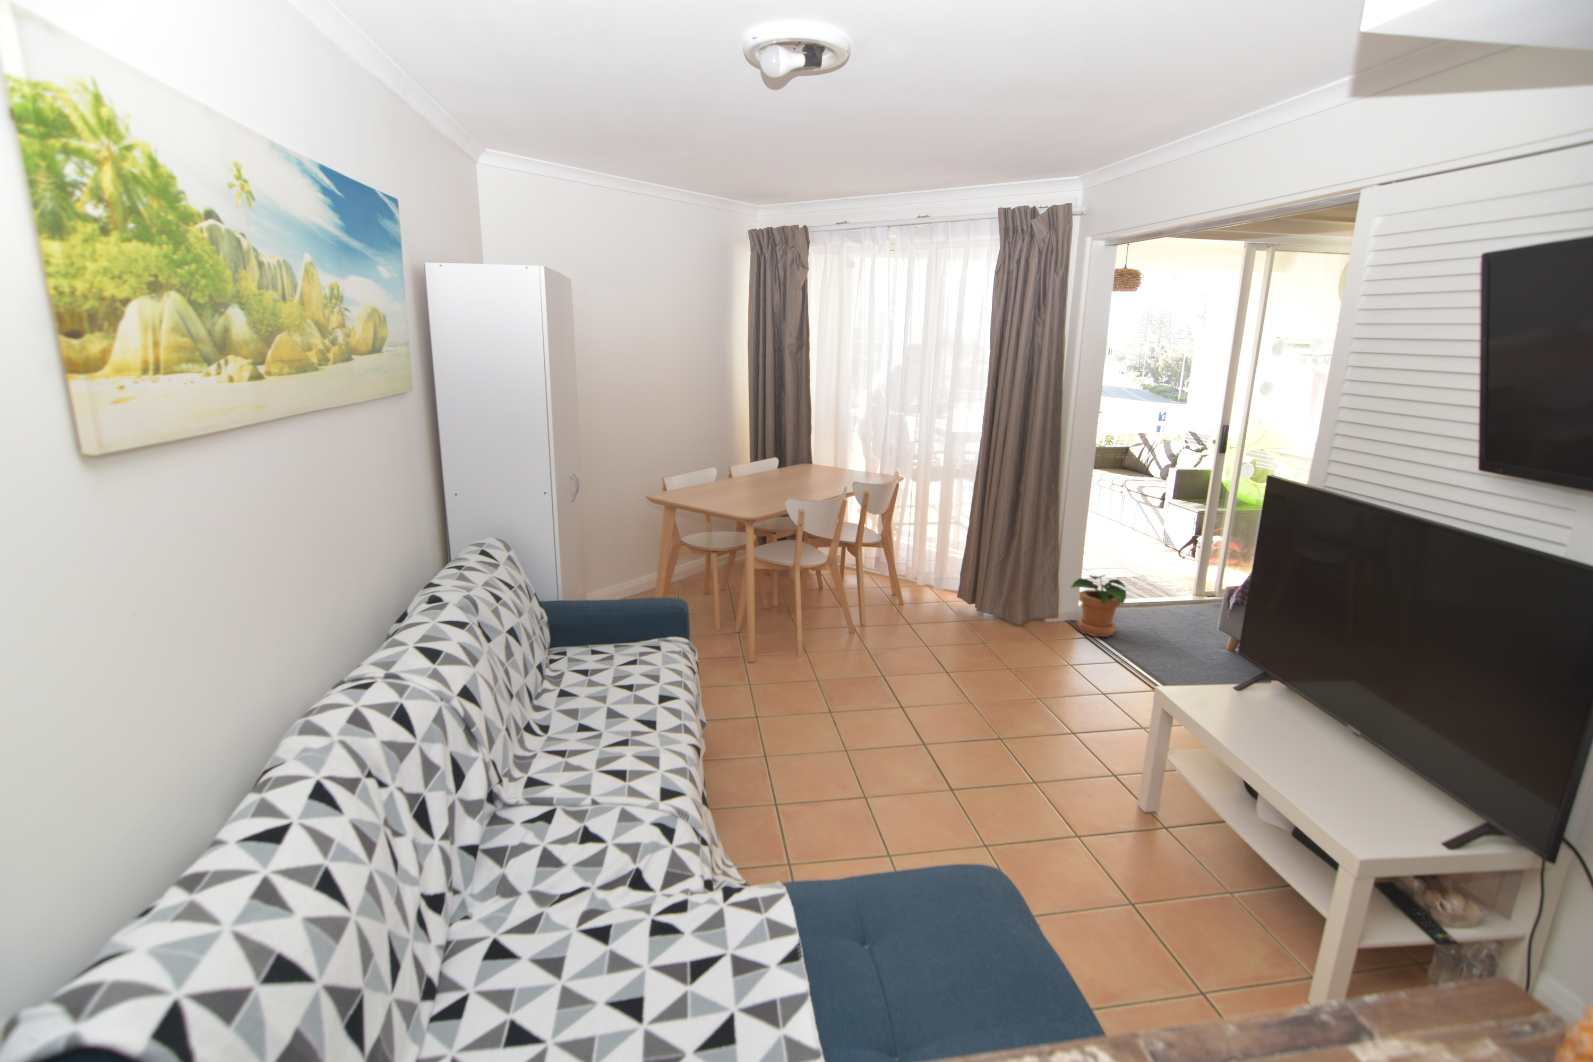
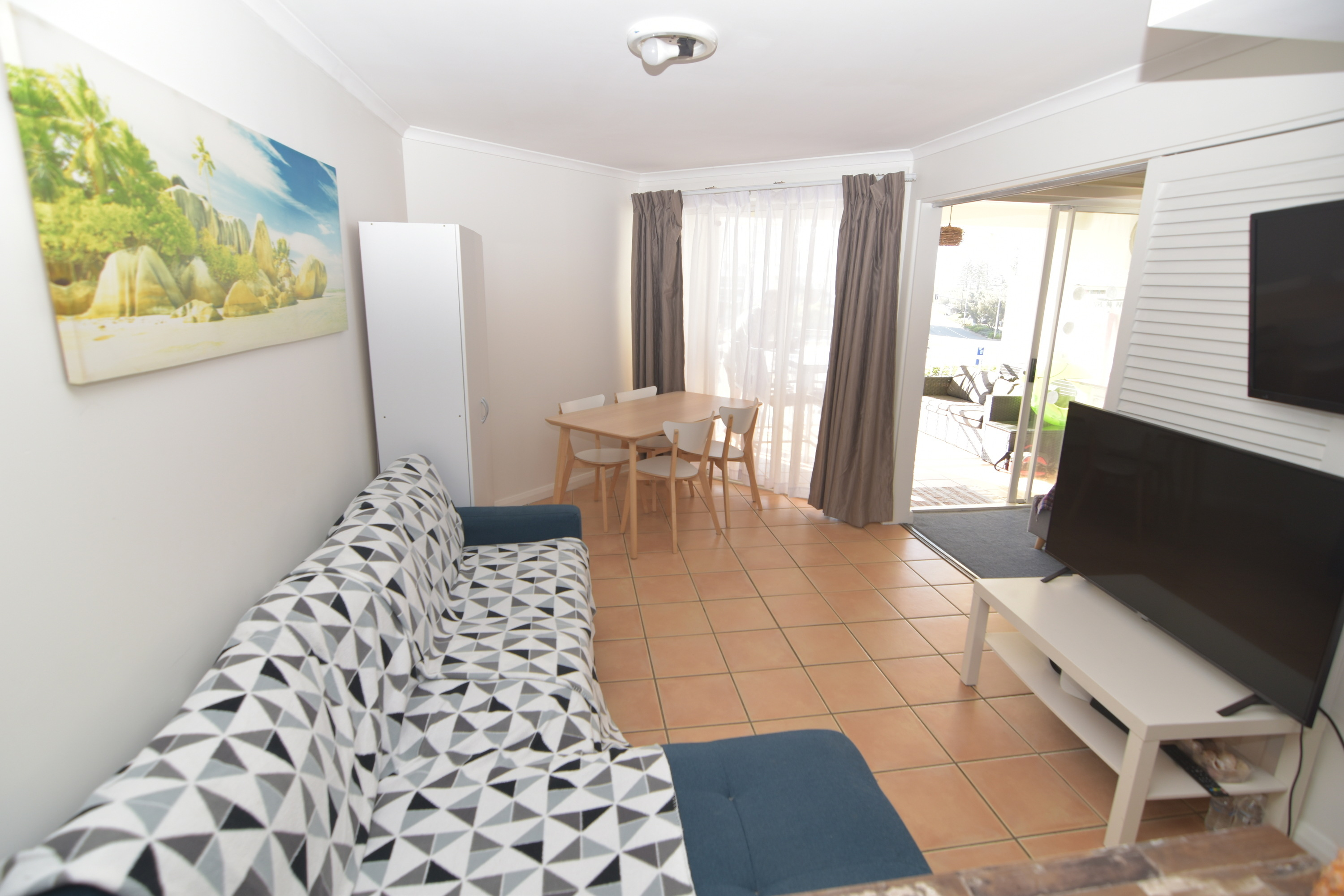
- potted plant [1070,575,1127,638]
